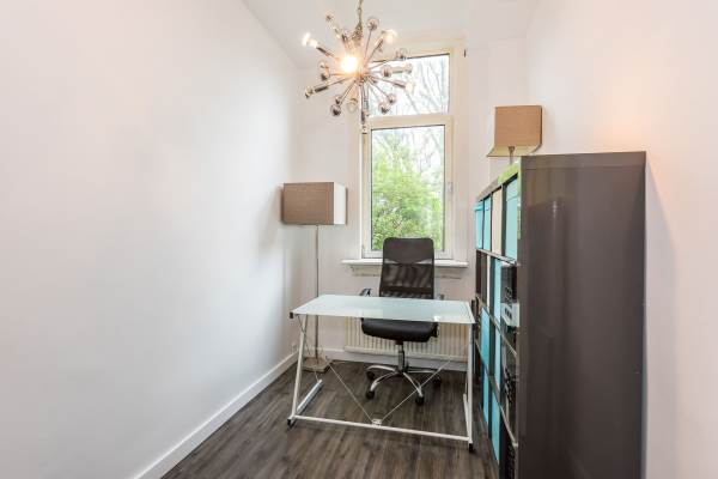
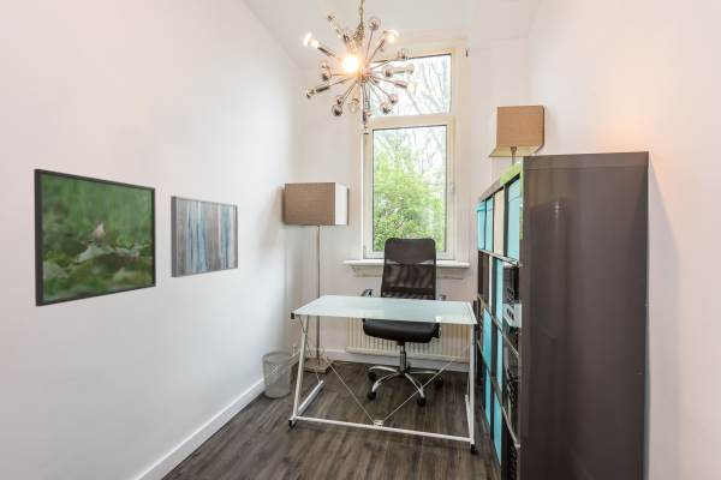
+ wastebasket [261,349,293,398]
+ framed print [32,168,157,308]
+ wall art [169,194,239,278]
